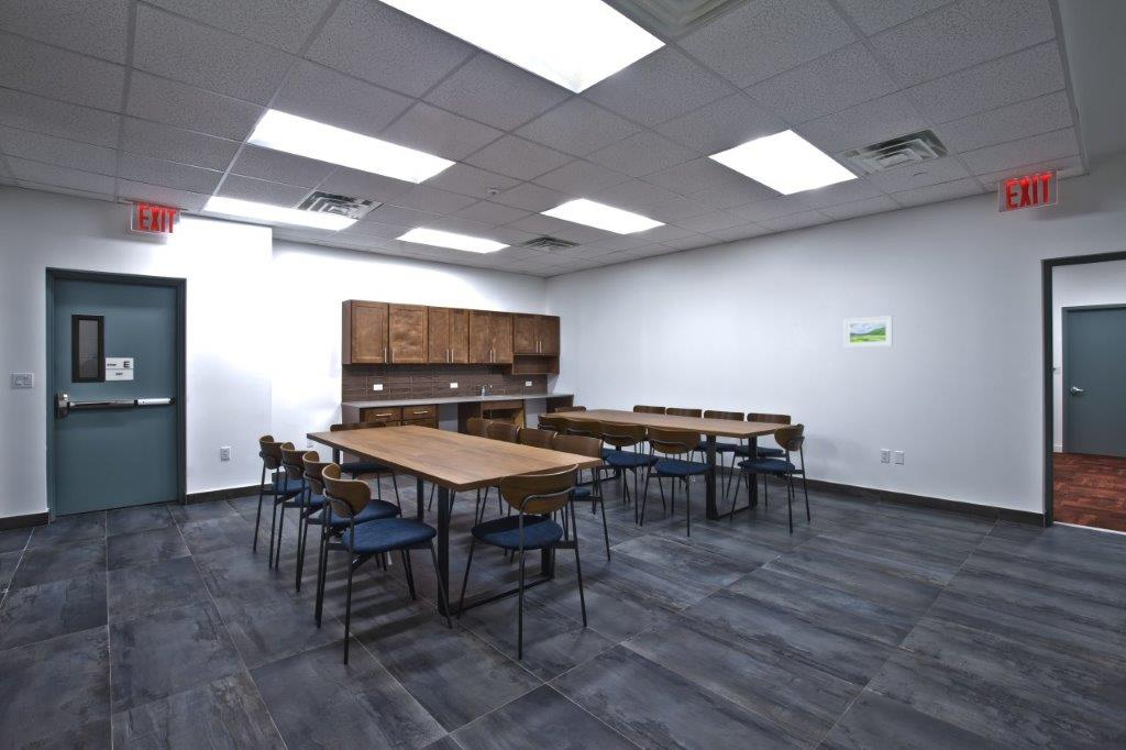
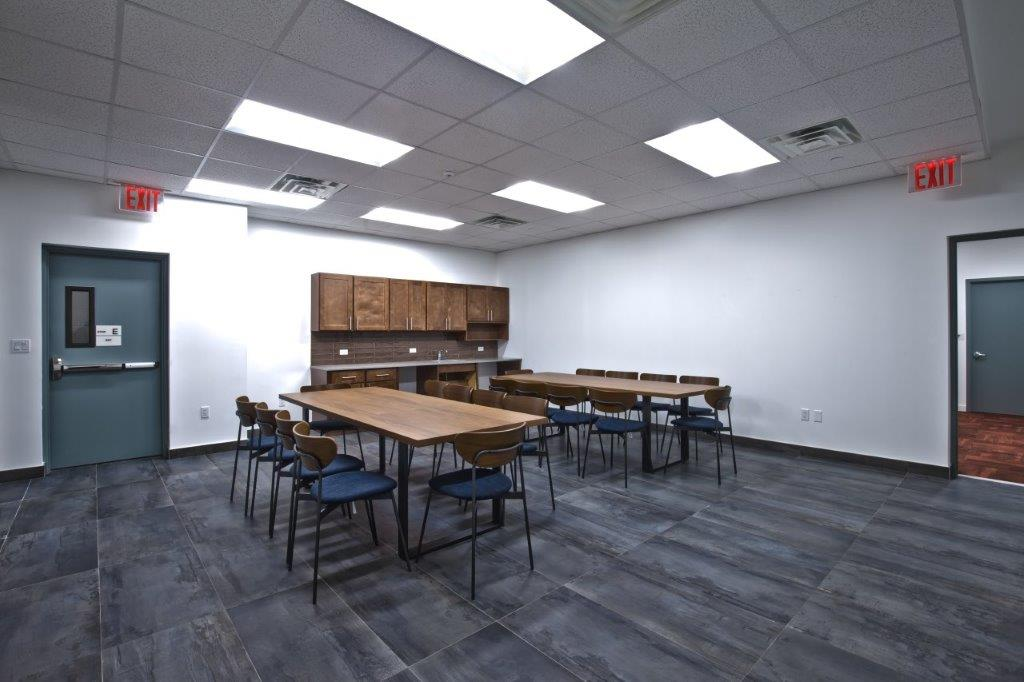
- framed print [843,315,894,350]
